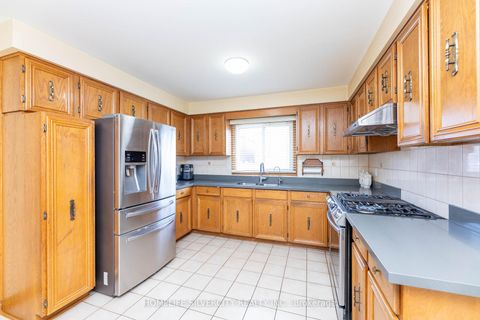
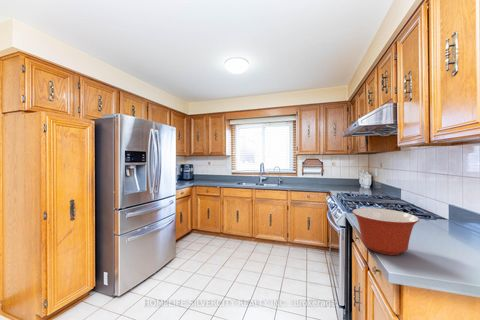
+ mixing bowl [351,207,420,256]
